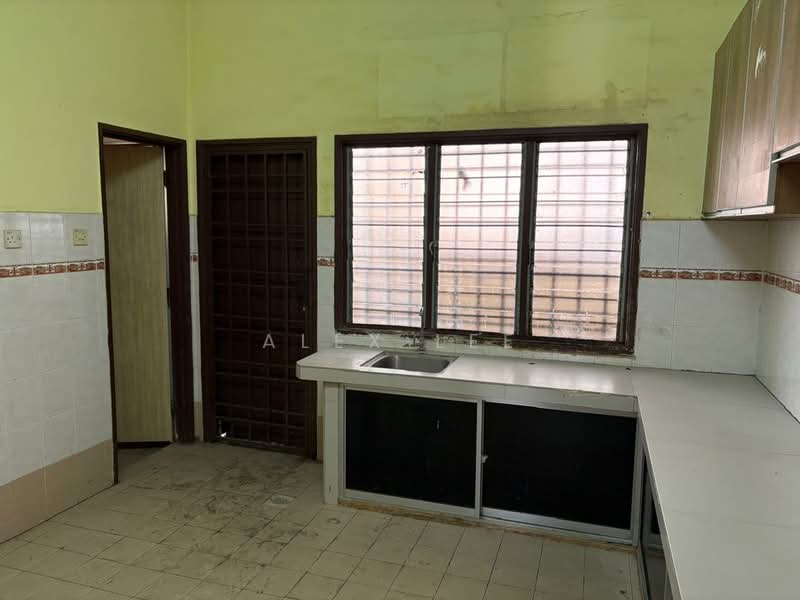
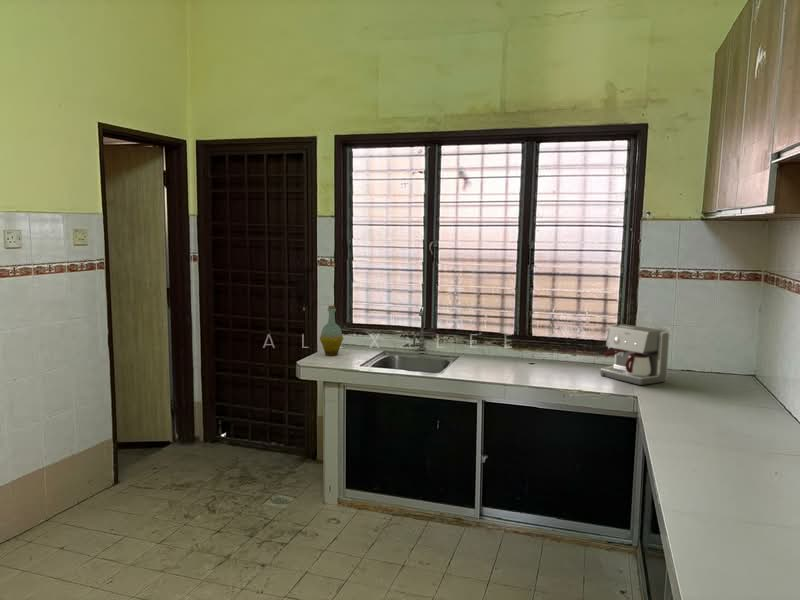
+ coffee maker [599,323,670,386]
+ bottle [319,305,344,357]
